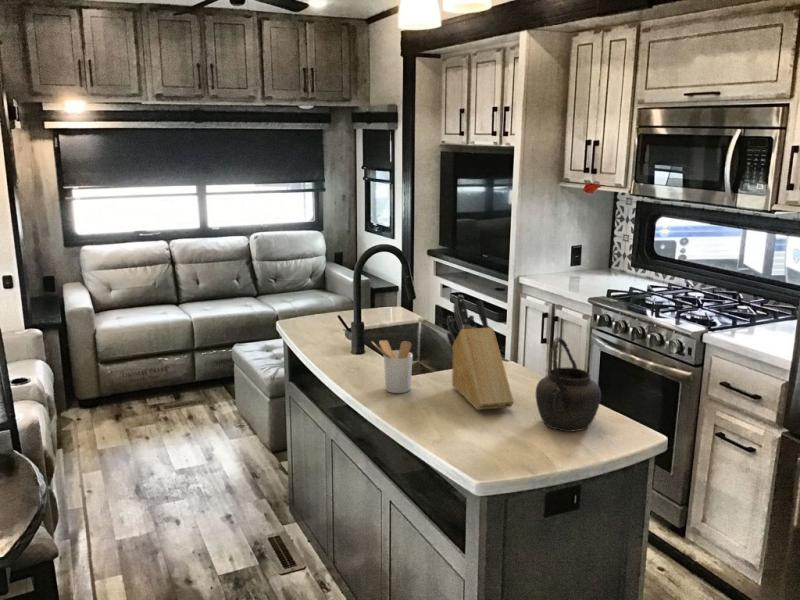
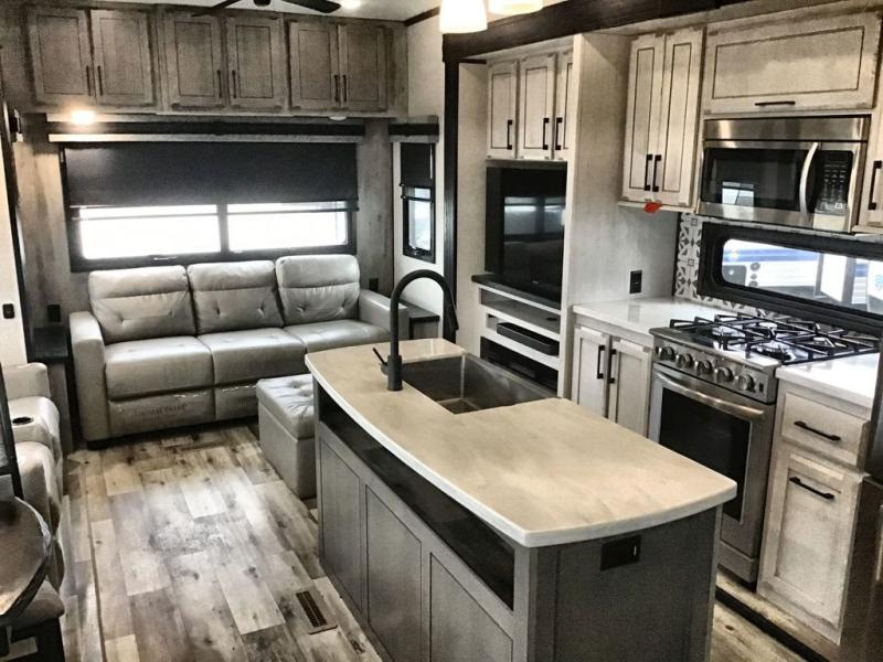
- kettle [535,336,602,433]
- knife block [446,294,515,411]
- utensil holder [370,339,414,394]
